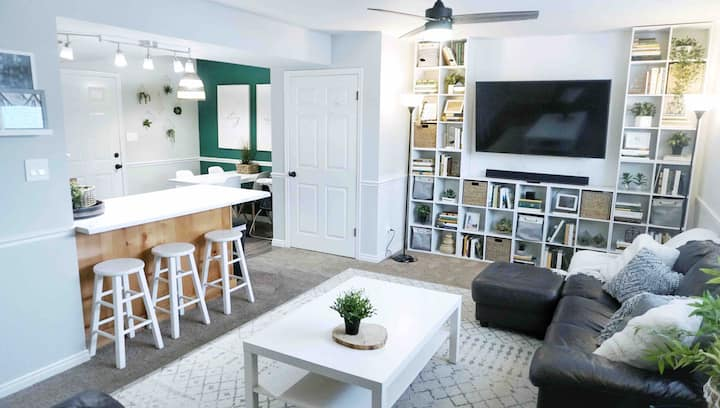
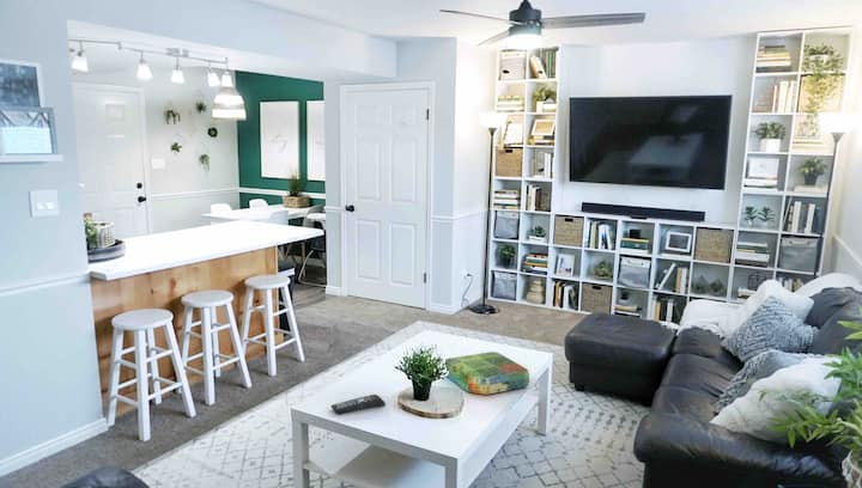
+ remote control [330,394,387,415]
+ board game [443,350,530,396]
